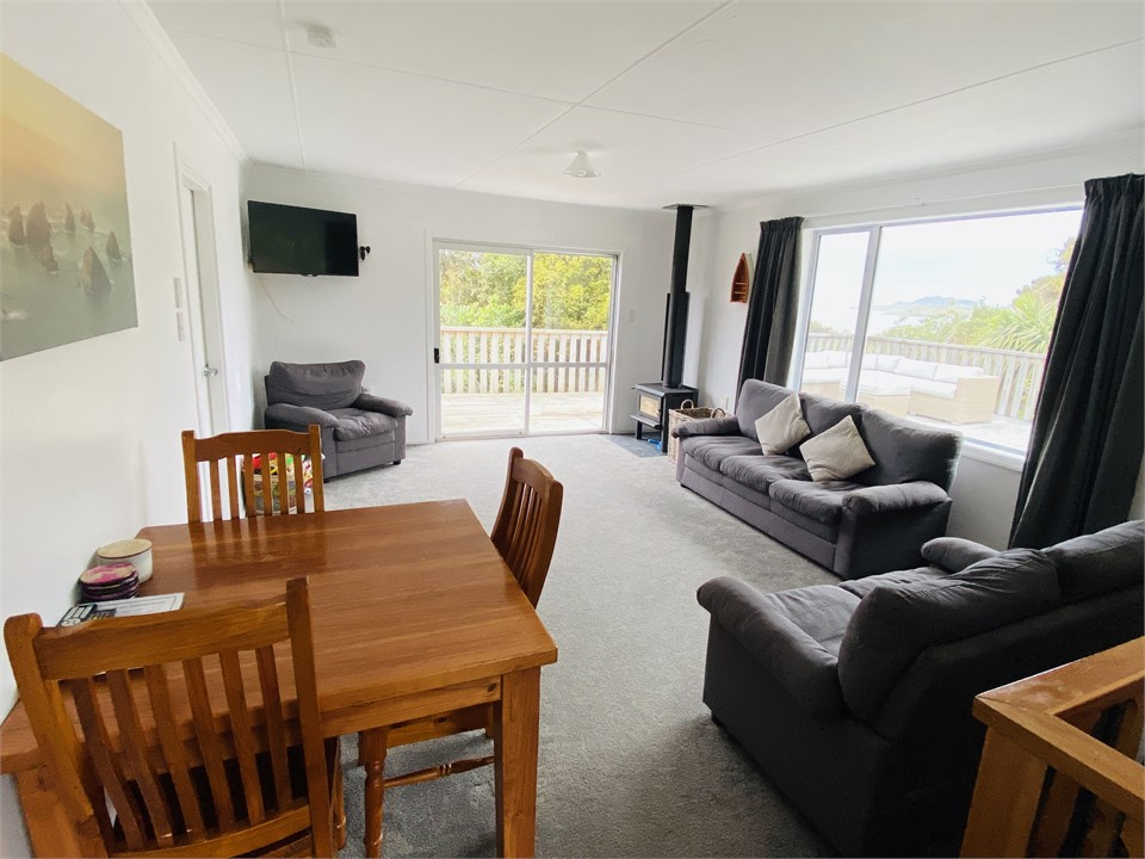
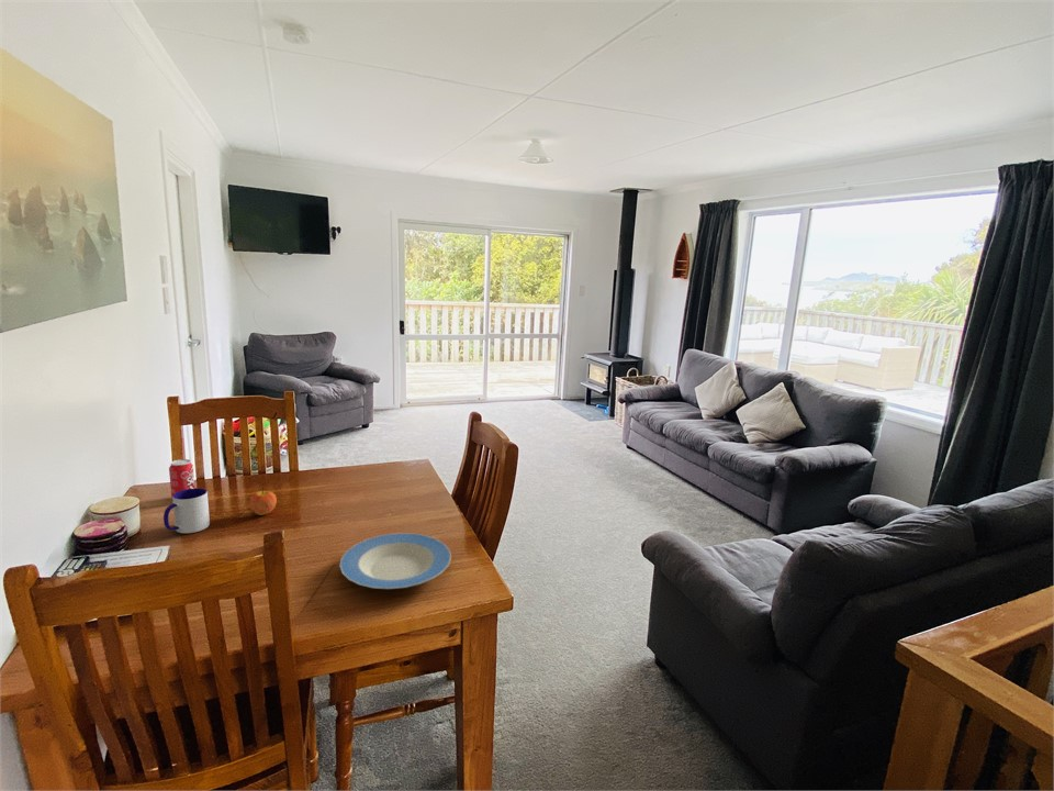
+ apple [249,487,278,516]
+ plate [338,532,452,590]
+ beverage can [168,458,195,499]
+ mug [162,487,211,534]
